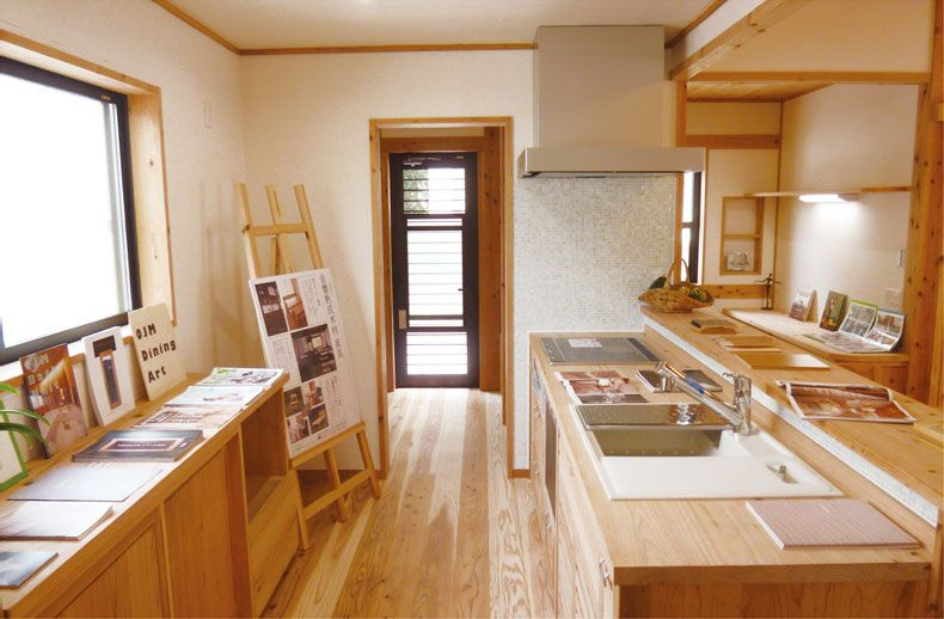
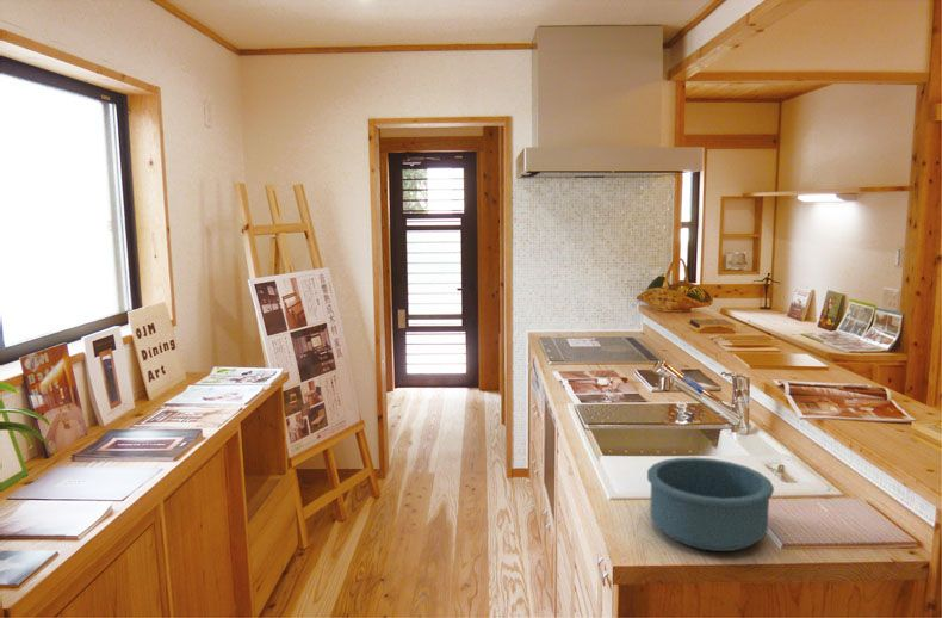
+ mixing bowl [646,456,775,552]
